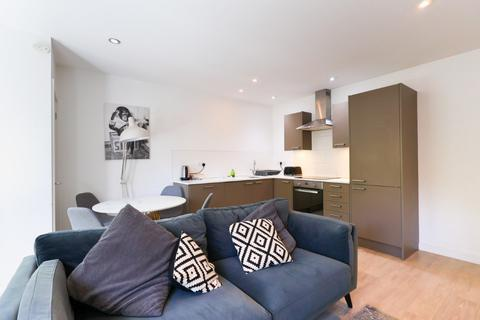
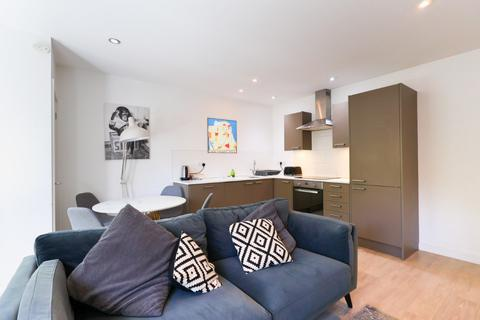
+ wall art [206,117,238,154]
